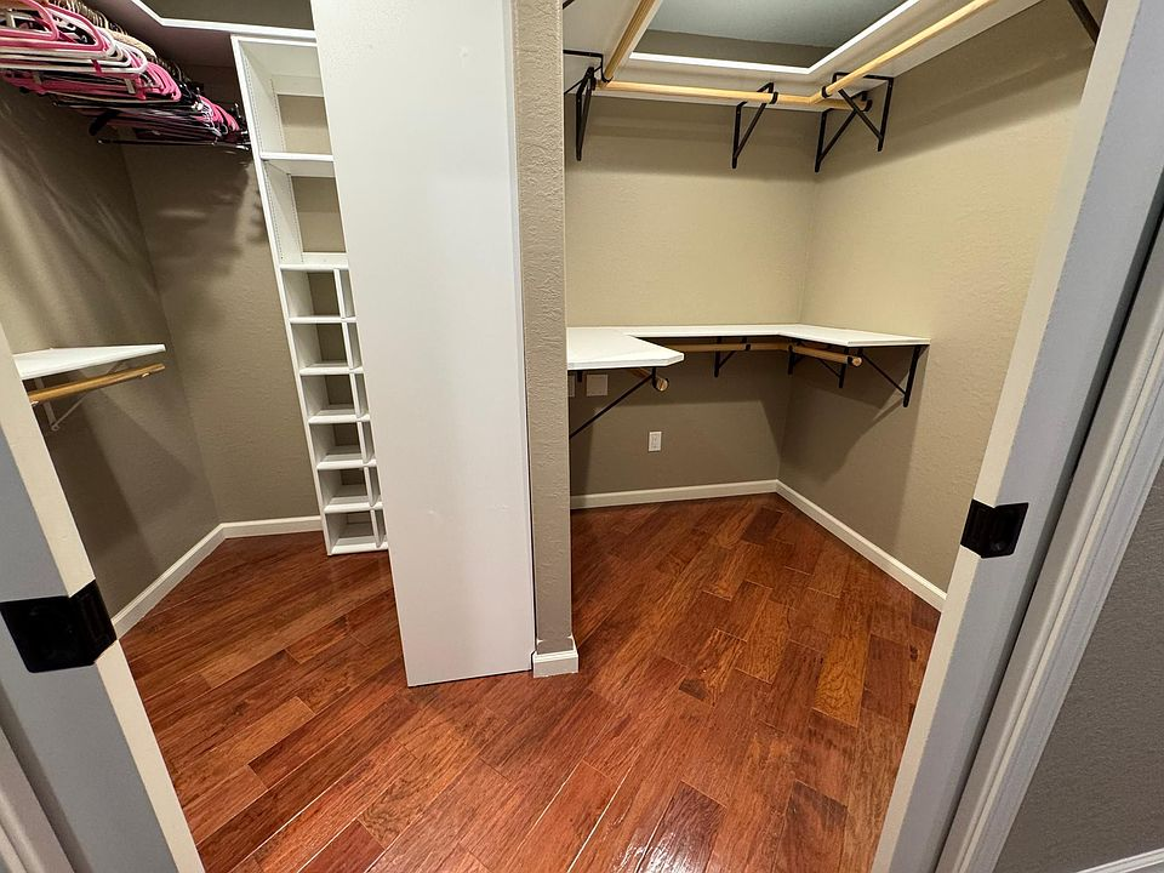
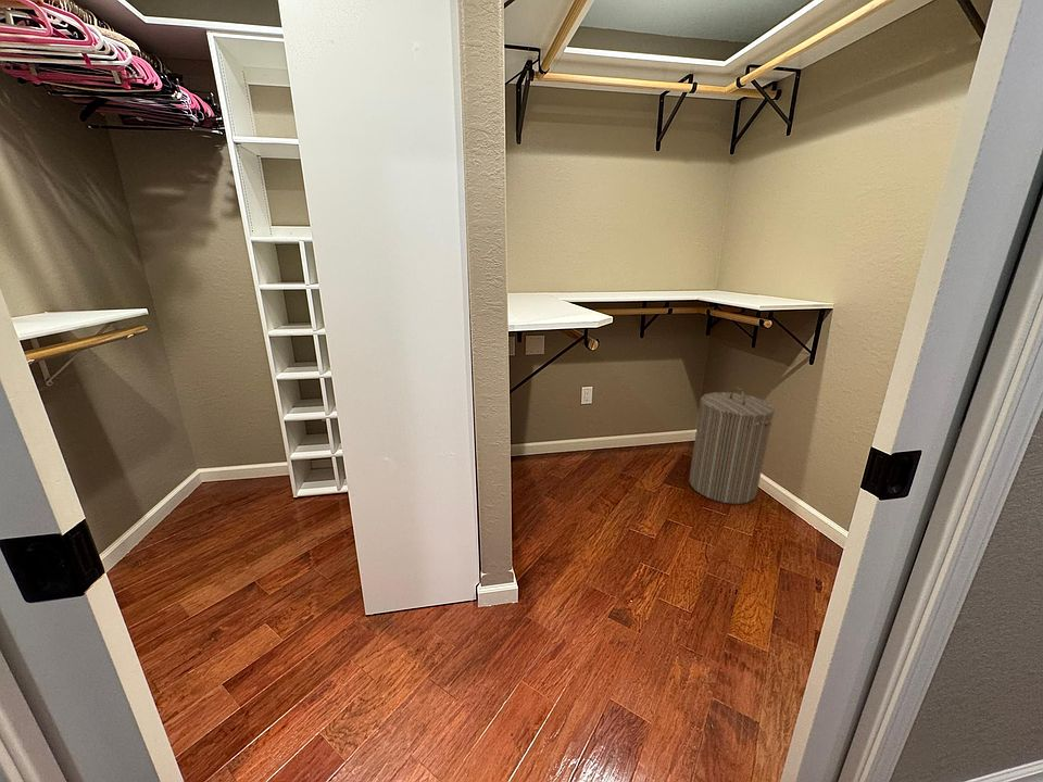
+ laundry hamper [688,386,776,505]
